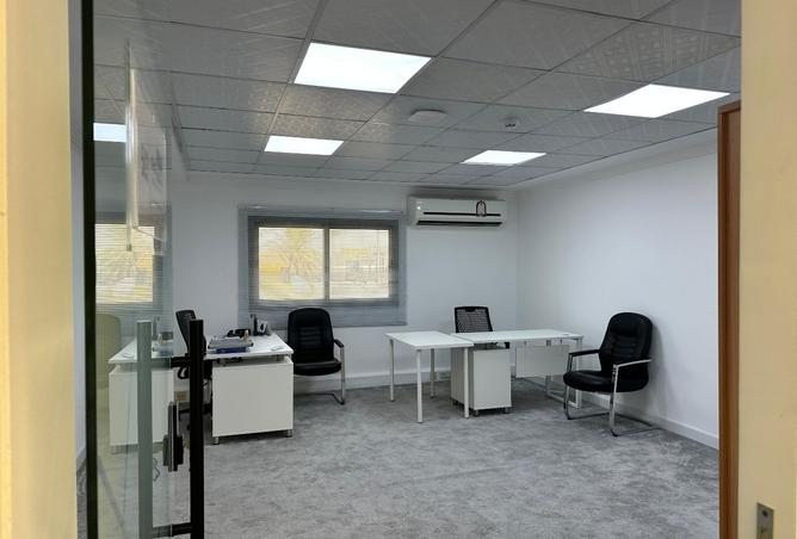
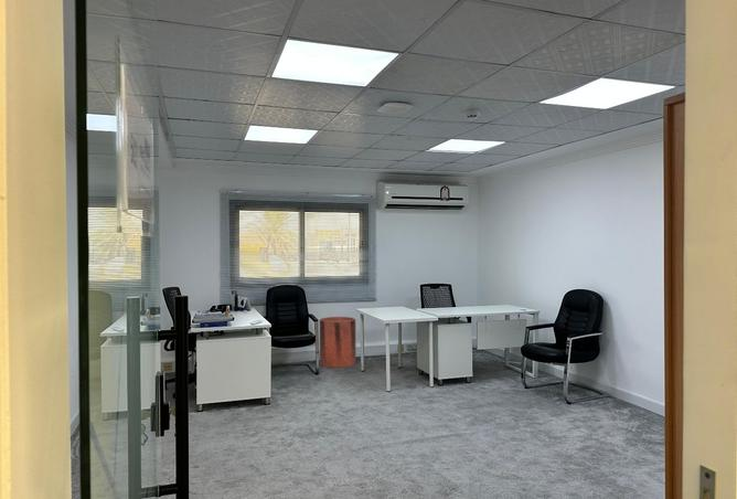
+ trash can [319,316,357,369]
